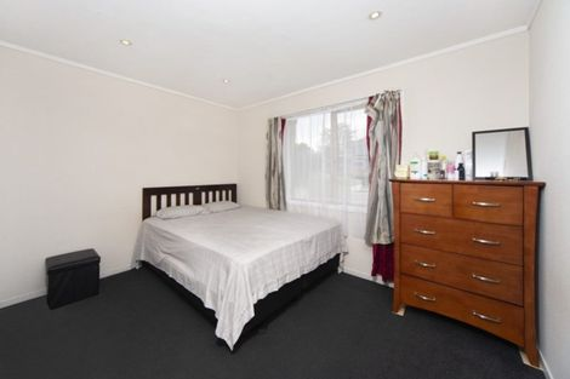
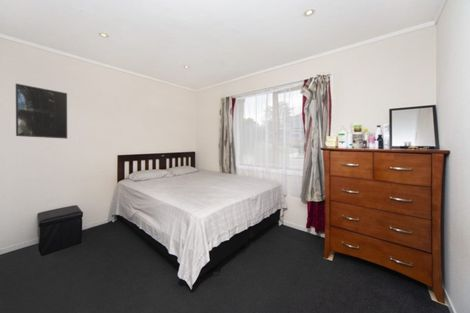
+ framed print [15,83,68,140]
